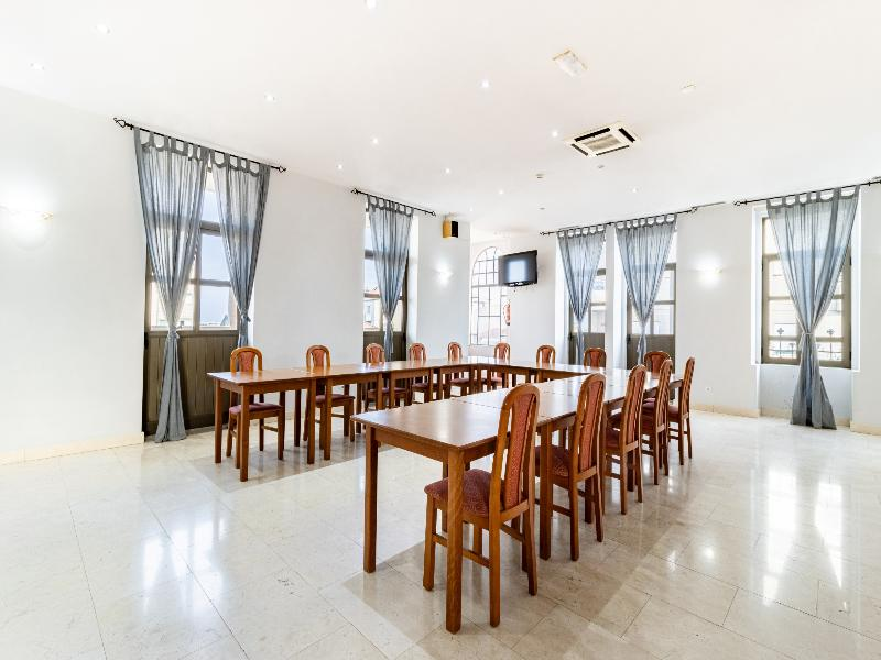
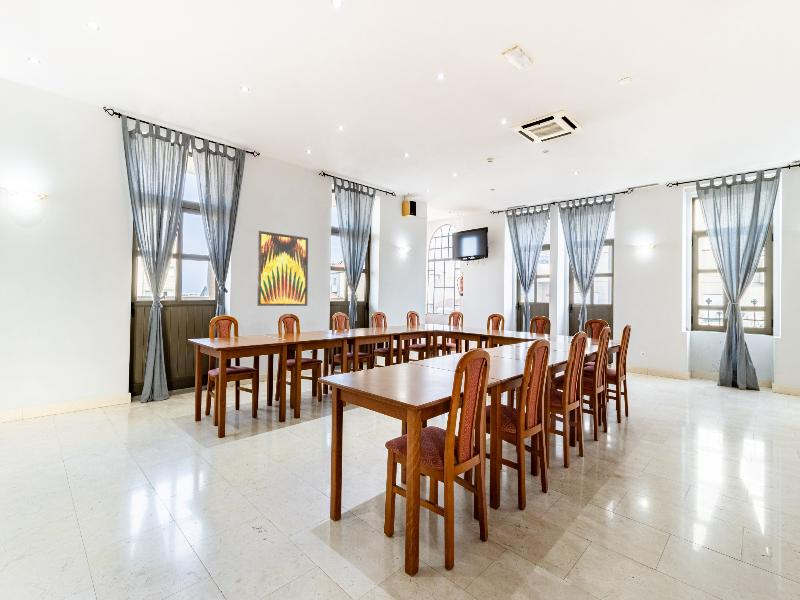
+ wall art [256,230,309,307]
